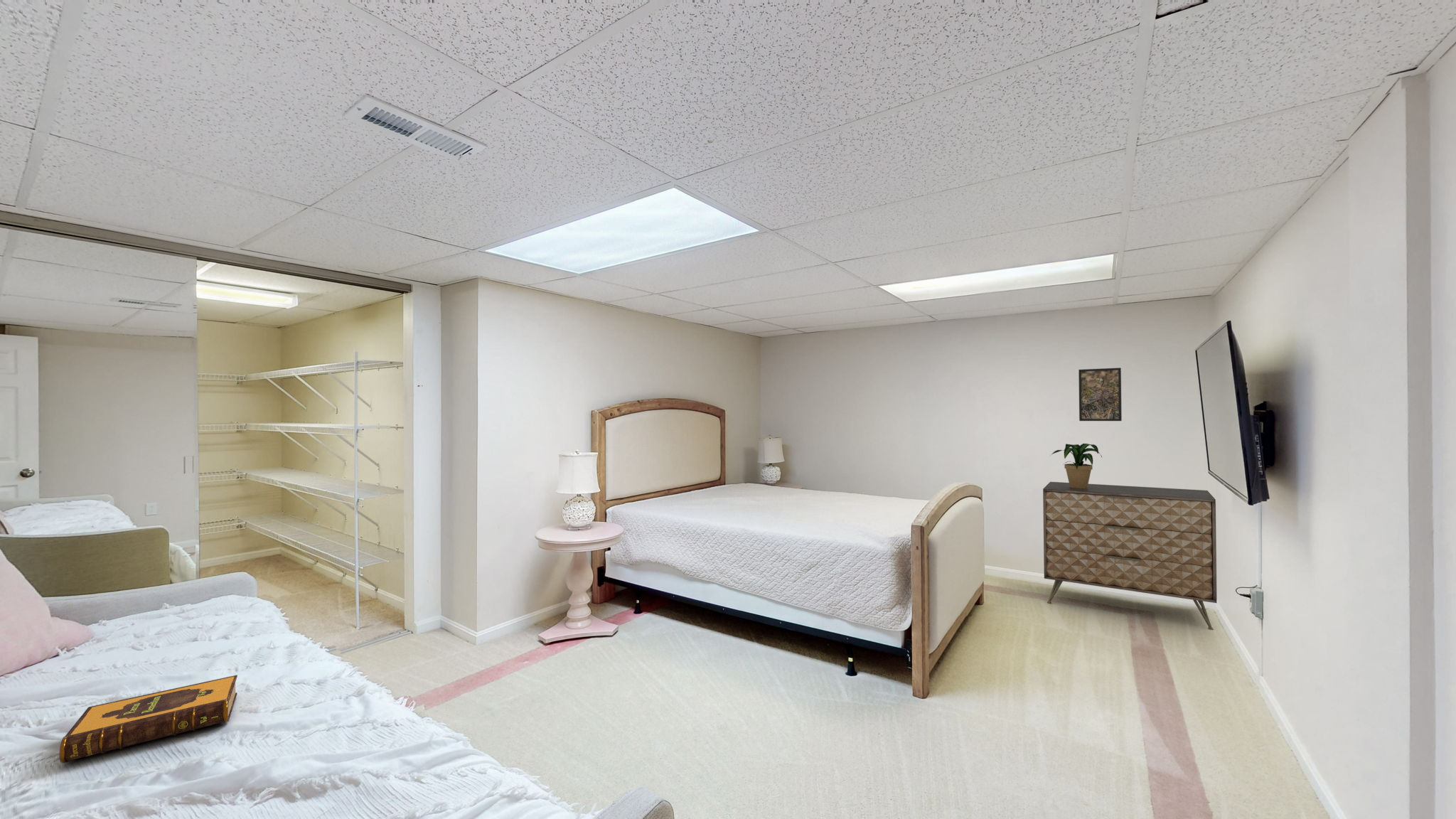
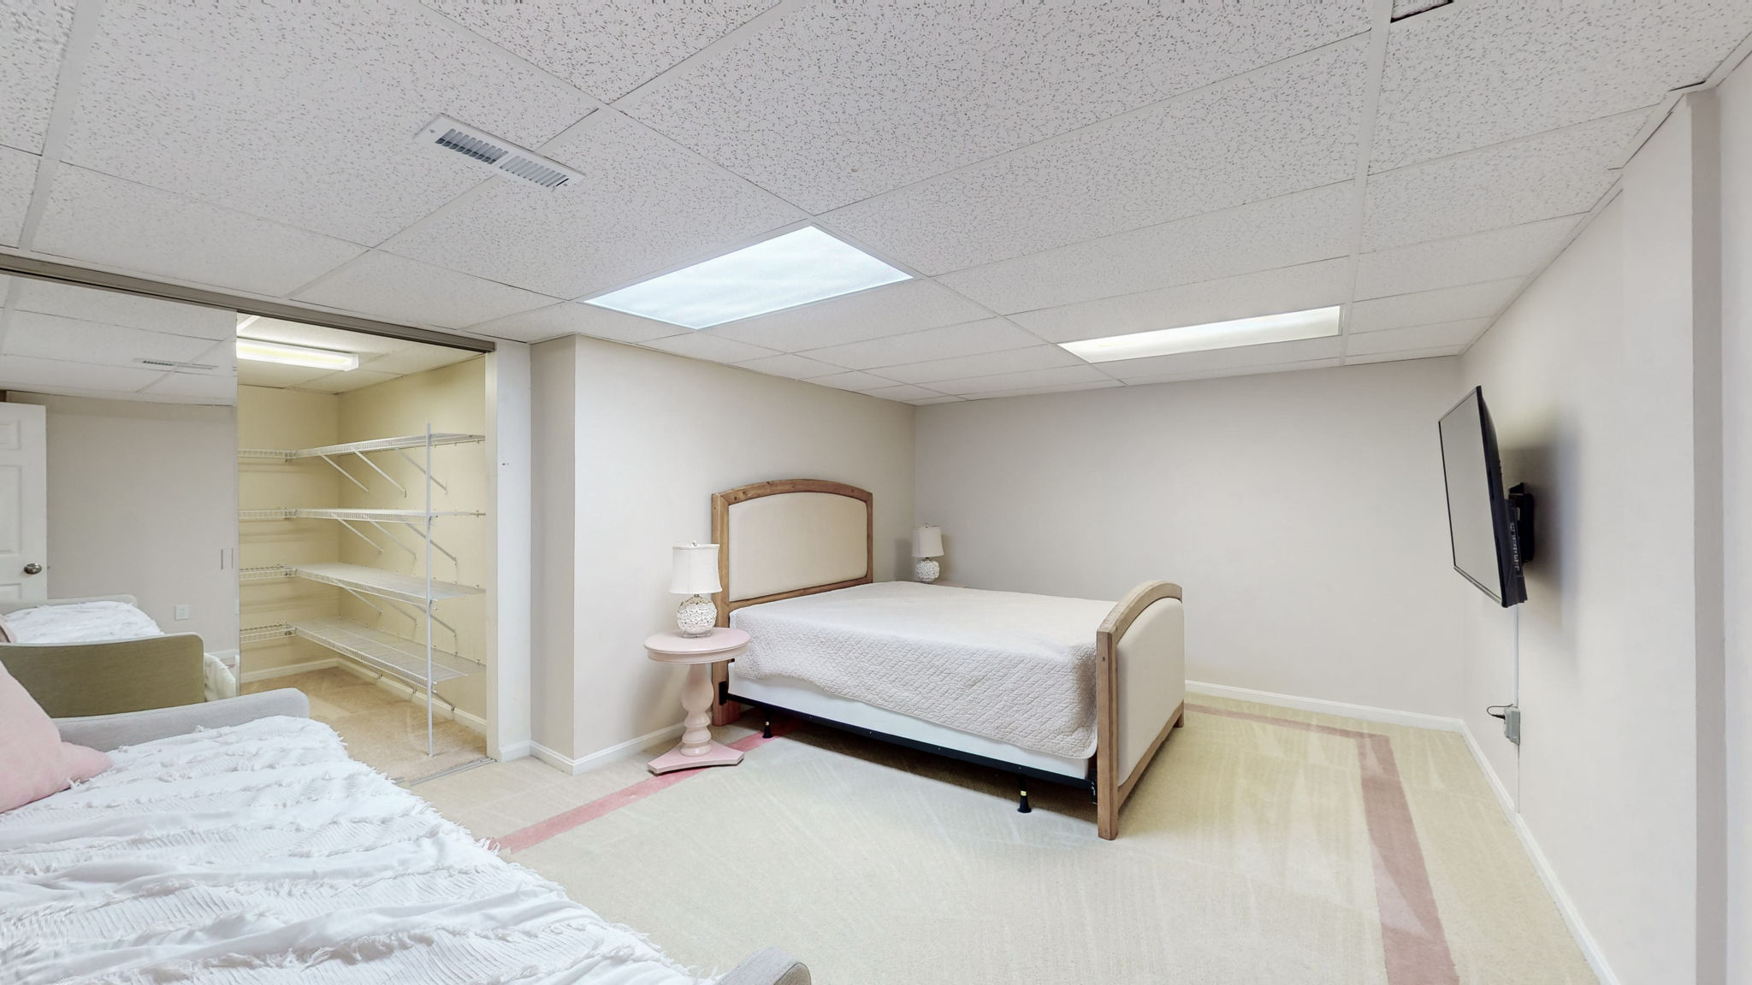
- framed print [1078,367,1123,422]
- potted plant [1049,443,1103,488]
- hardback book [59,675,238,764]
- dresser [1042,481,1218,631]
